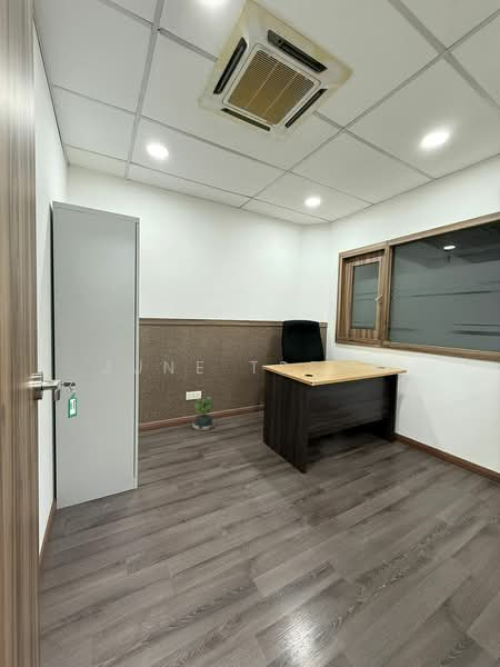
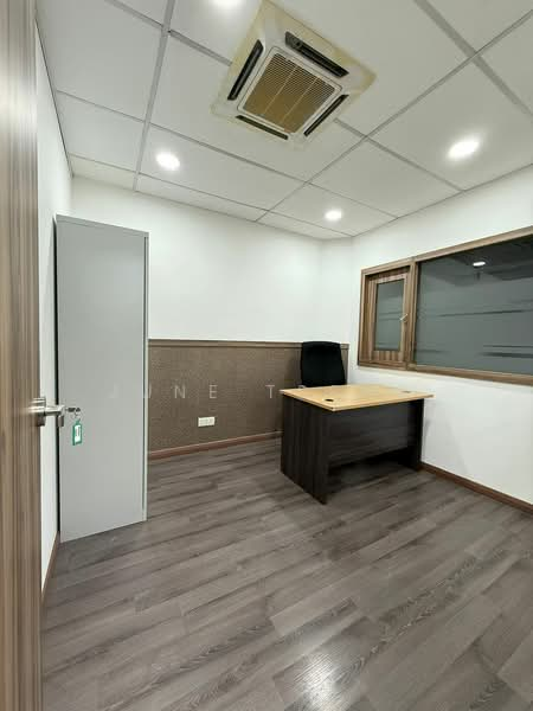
- potted plant [191,396,217,434]
